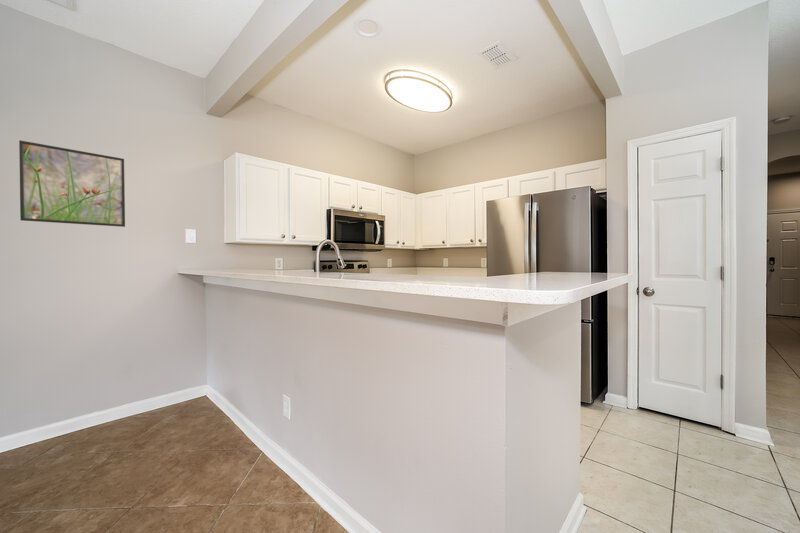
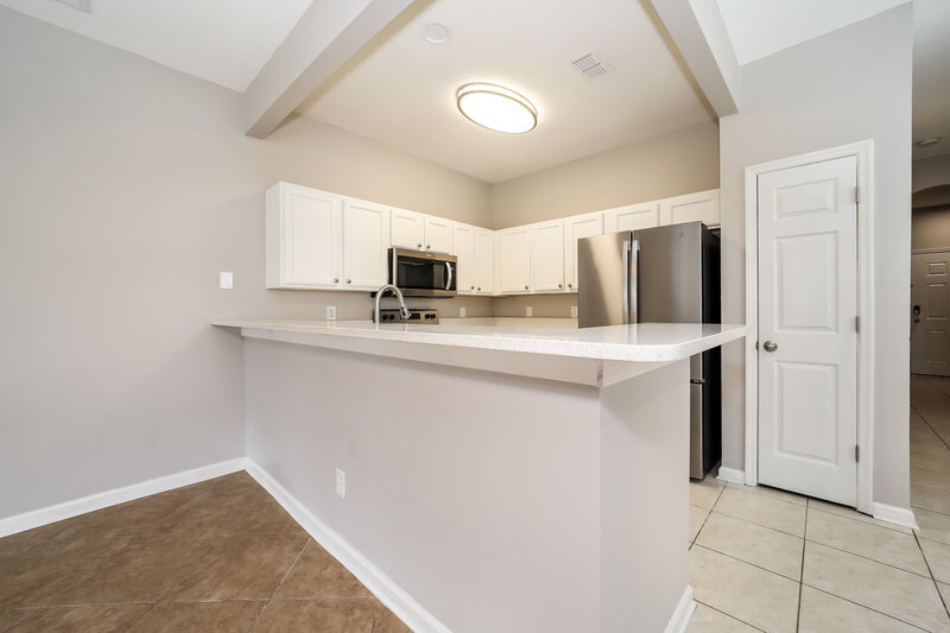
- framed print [18,139,126,228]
